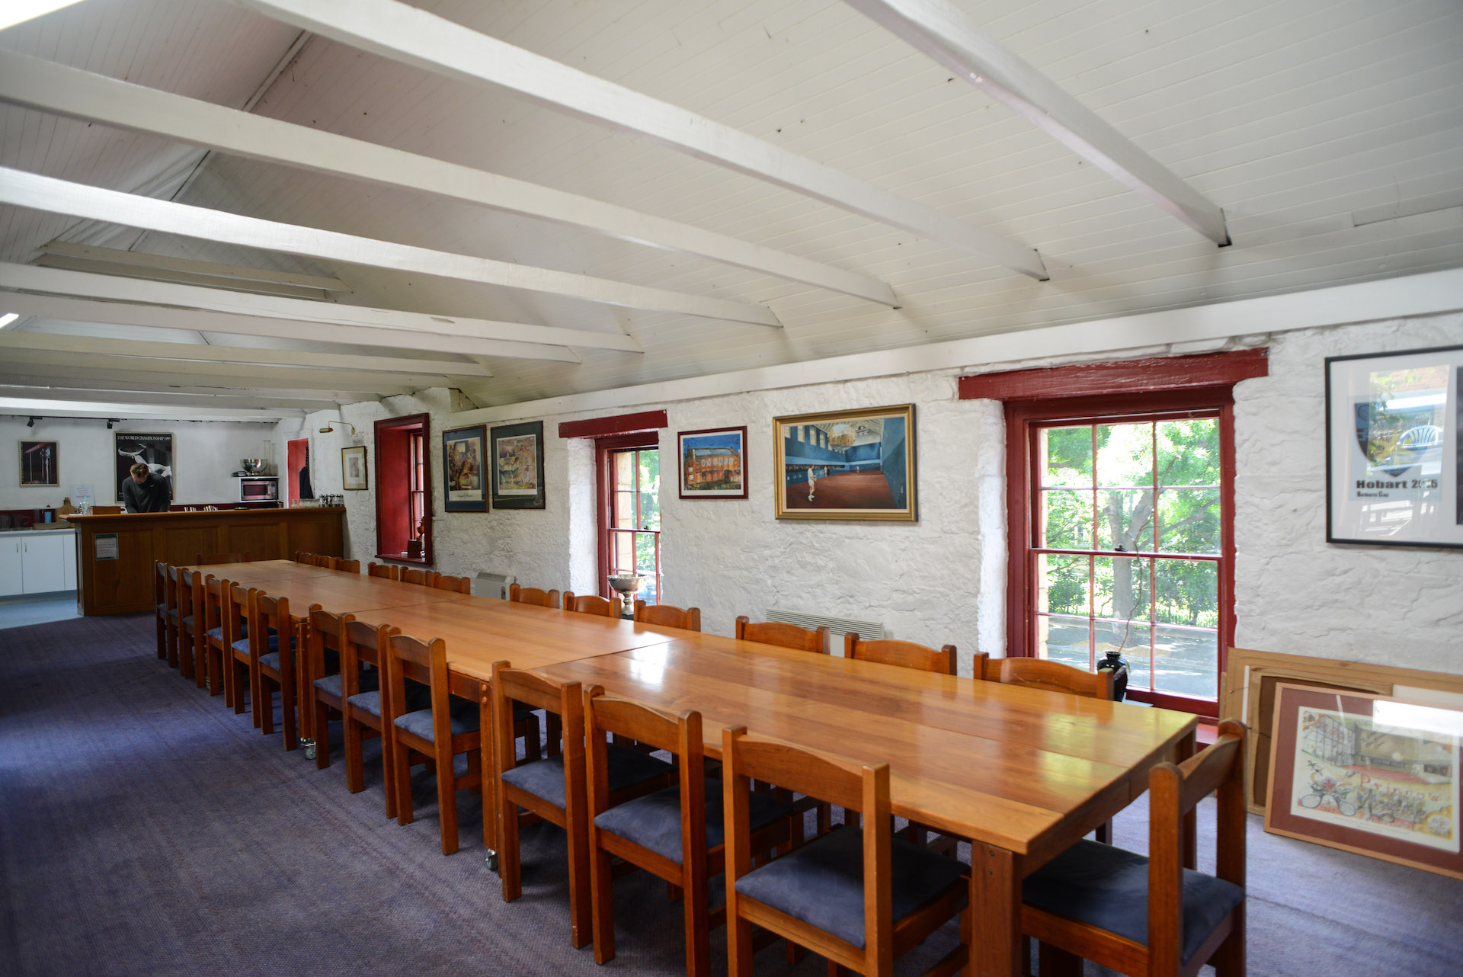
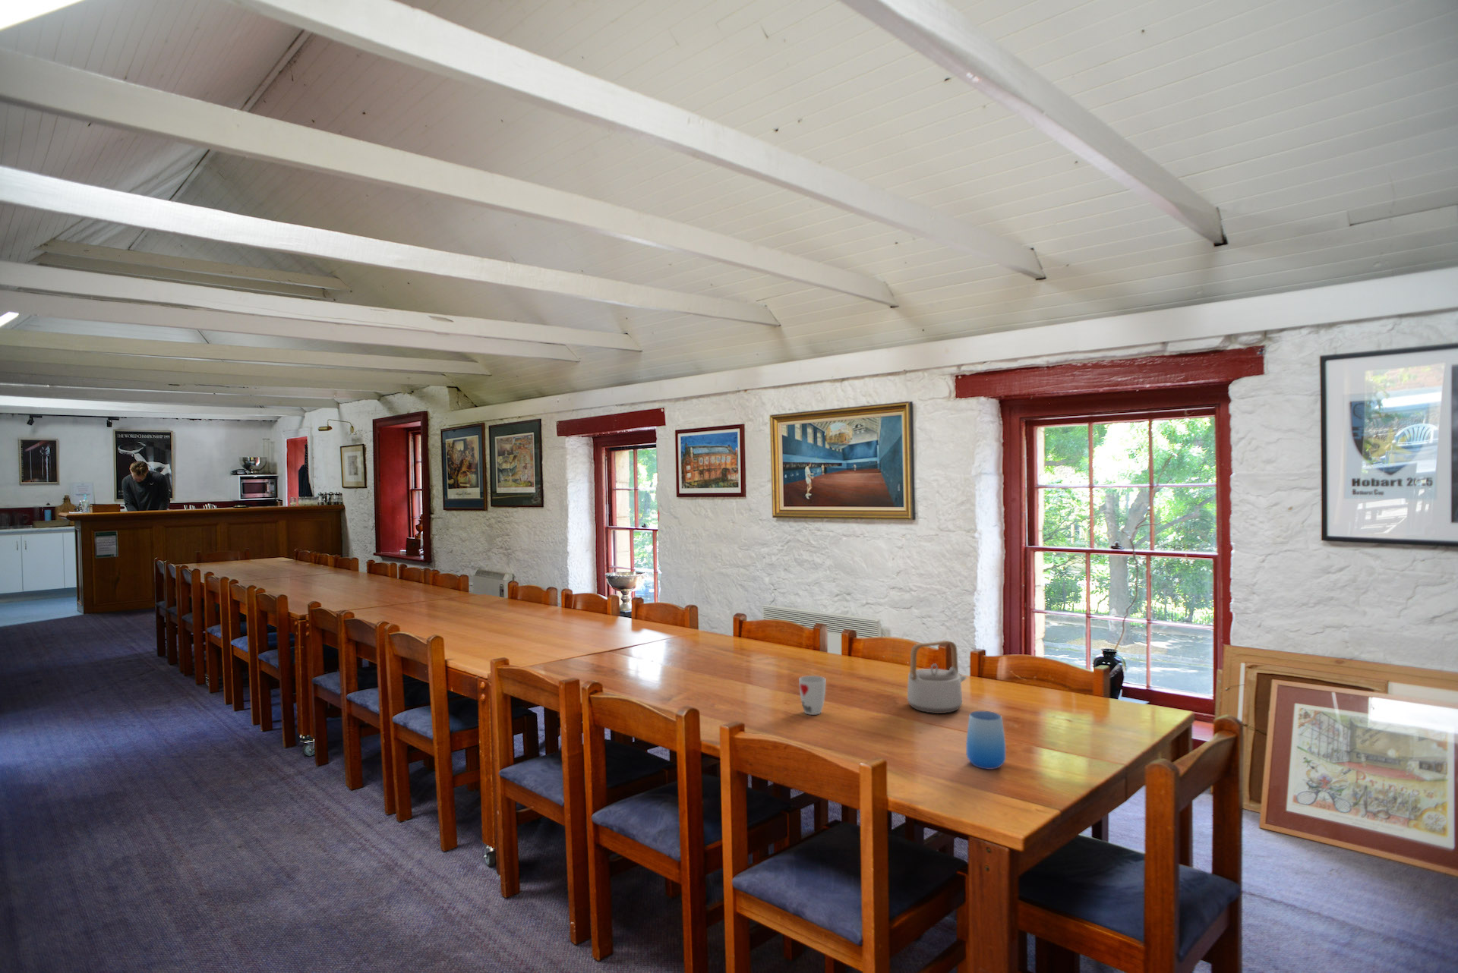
+ cup [799,674,827,716]
+ cup [965,710,1006,770]
+ teapot [907,640,967,715]
